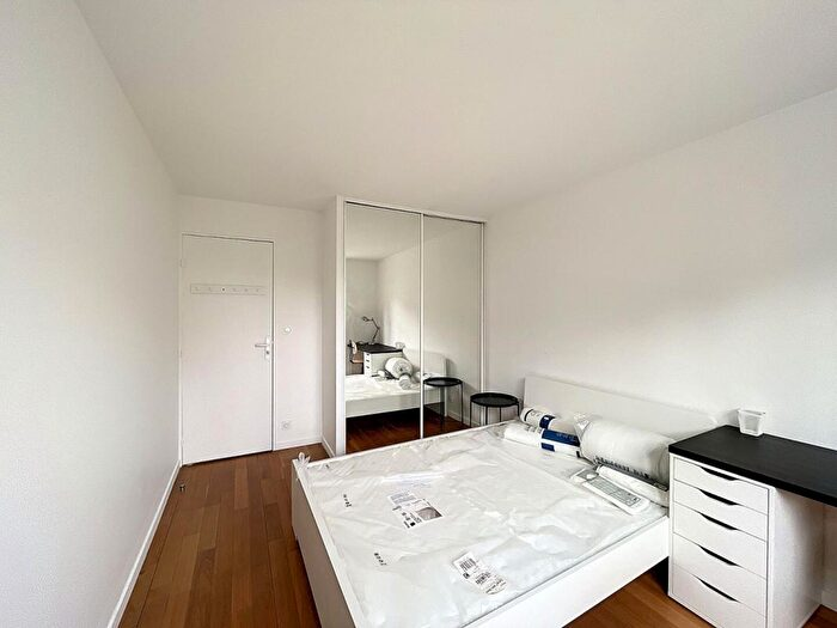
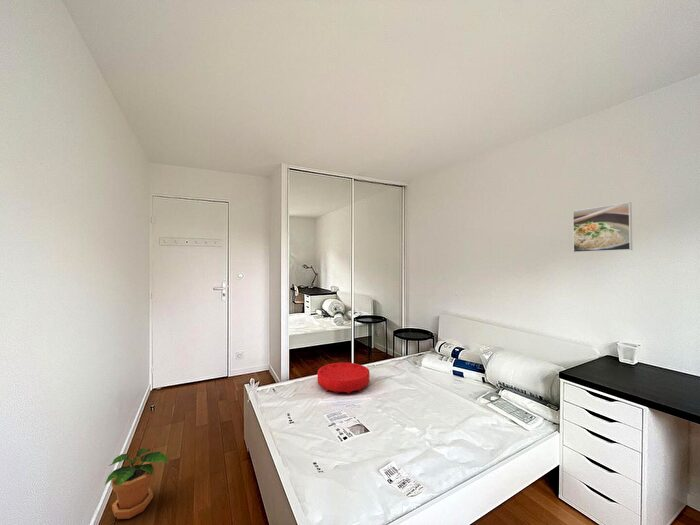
+ potted plant [104,448,169,520]
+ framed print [572,201,633,253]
+ cushion [316,362,370,395]
